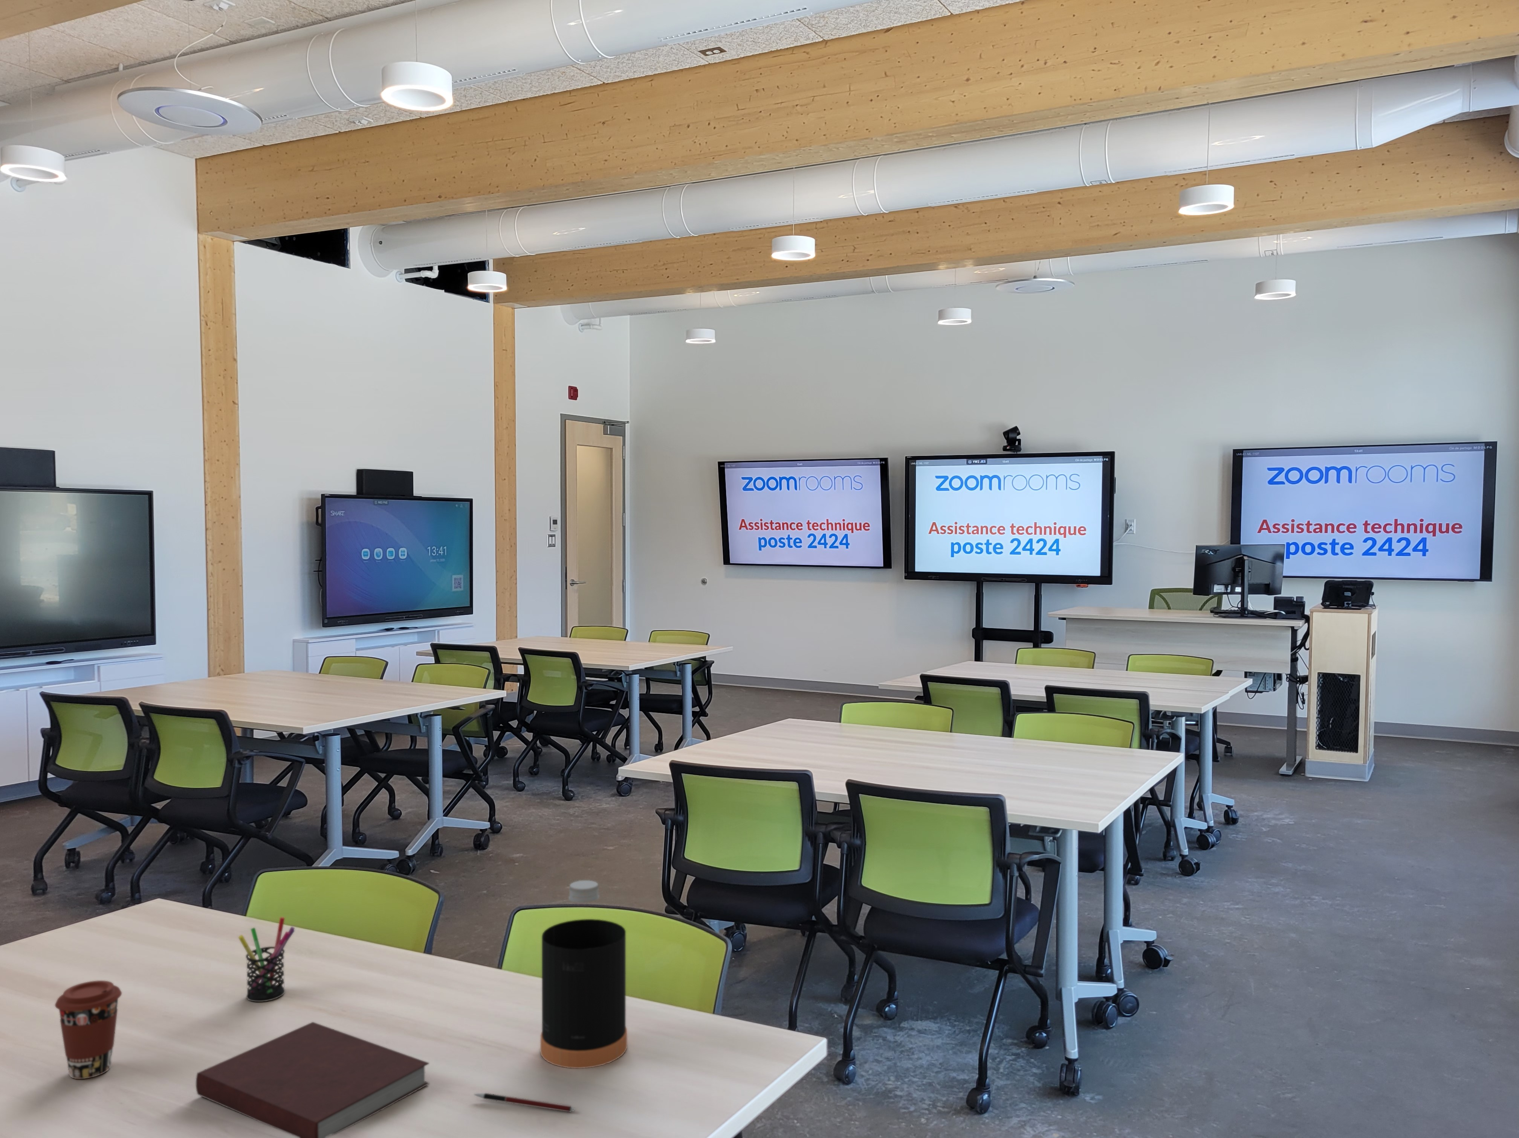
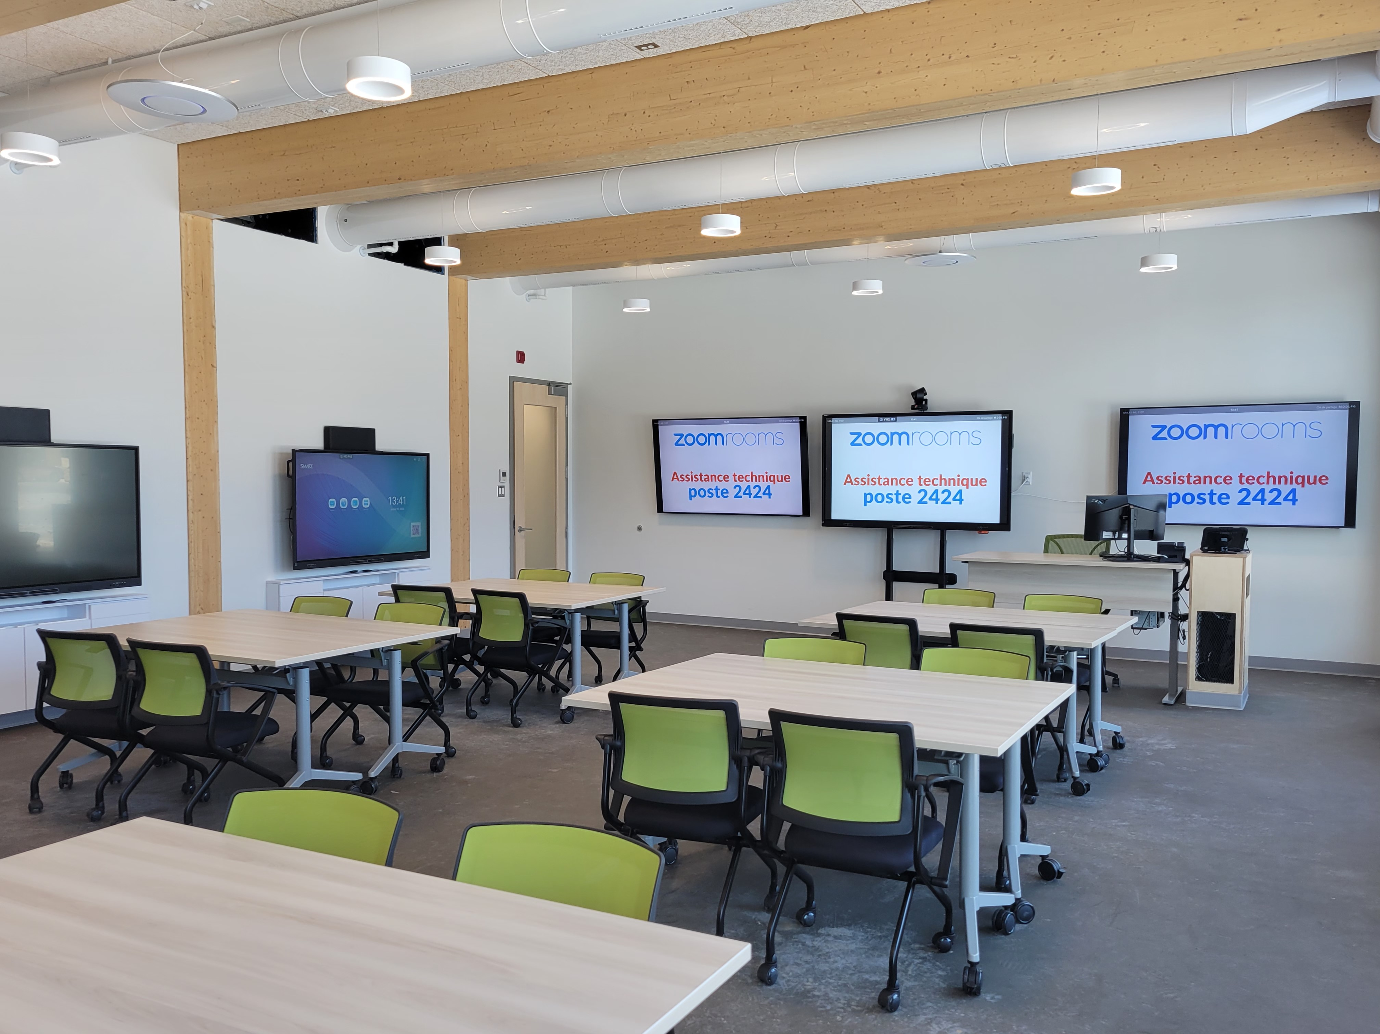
- pen [474,1093,575,1113]
- coffee cup [55,980,122,1079]
- bottle [539,880,628,1069]
- pen holder [238,917,295,1002]
- notebook [195,1021,429,1138]
